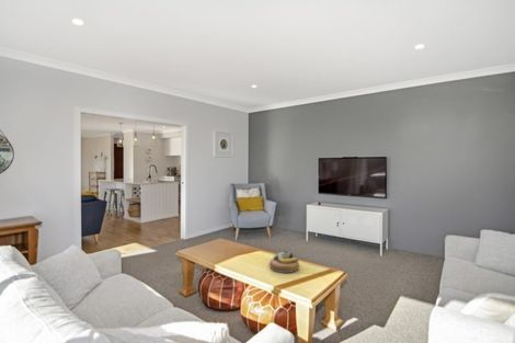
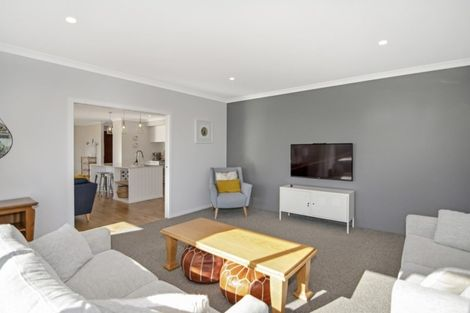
- decorative bowl [268,249,300,274]
